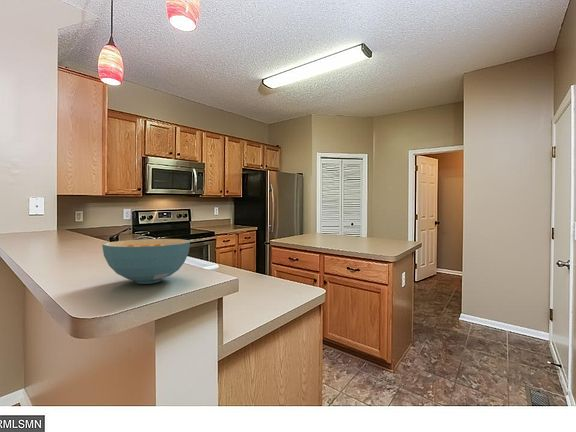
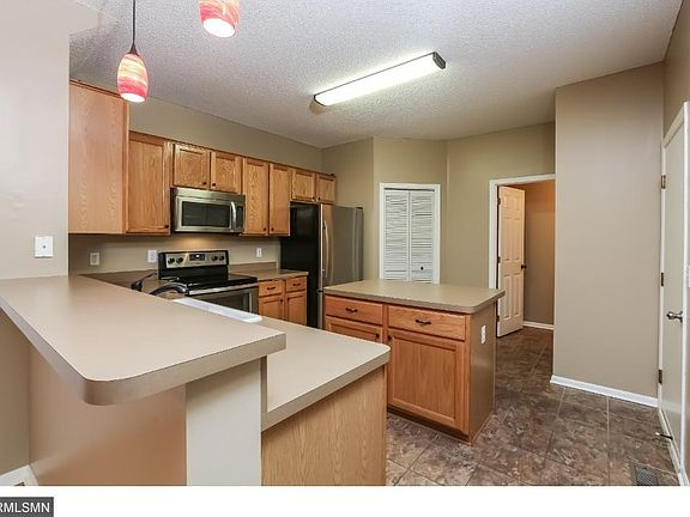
- cereal bowl [101,238,191,285]
